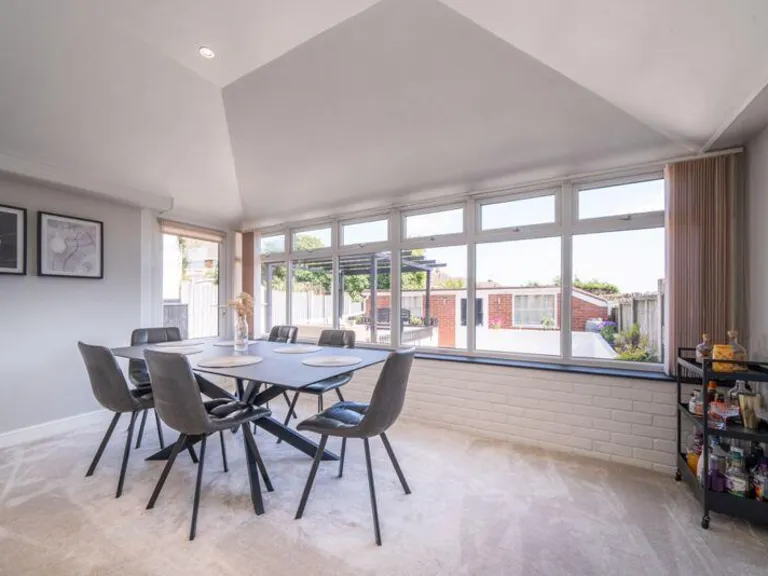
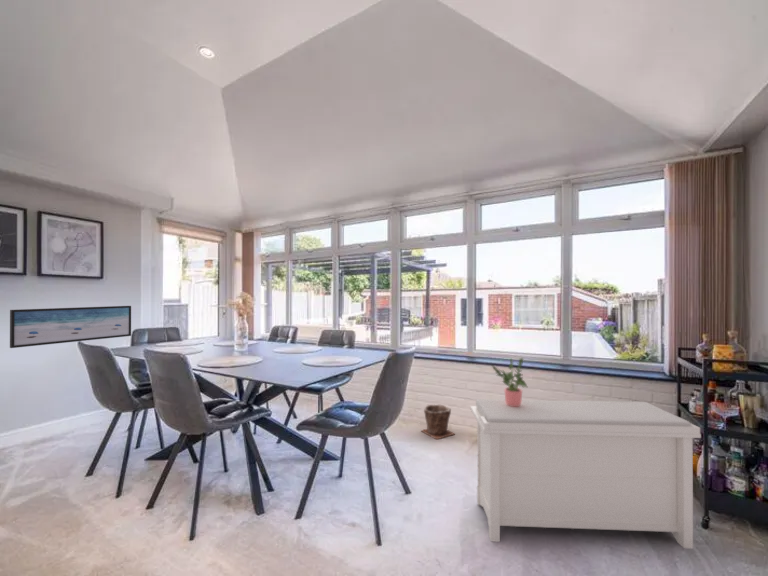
+ potted plant [491,357,528,406]
+ bench [469,398,702,550]
+ plant pot [420,403,456,440]
+ wall art [9,305,132,349]
